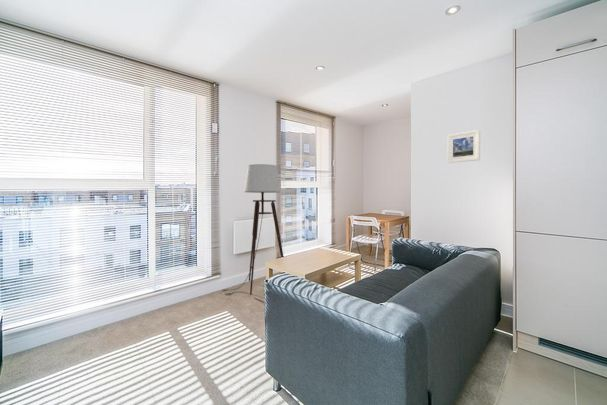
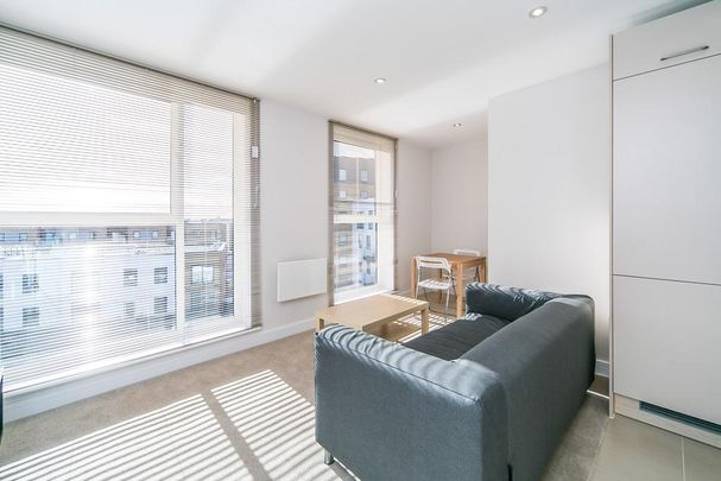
- floor lamp [220,163,284,296]
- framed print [446,129,481,164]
